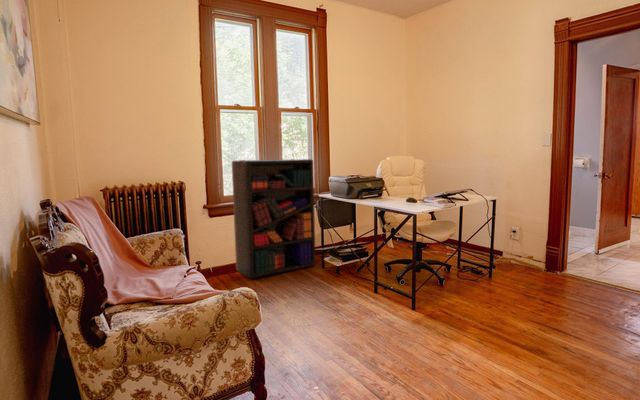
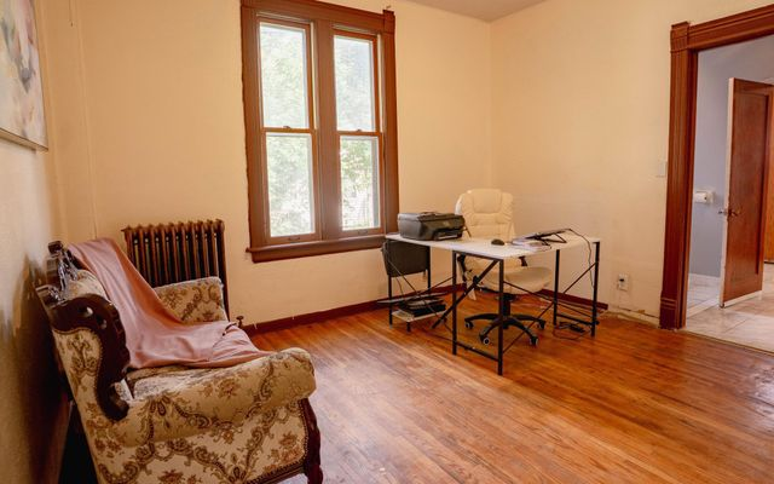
- bookshelf [231,158,316,279]
